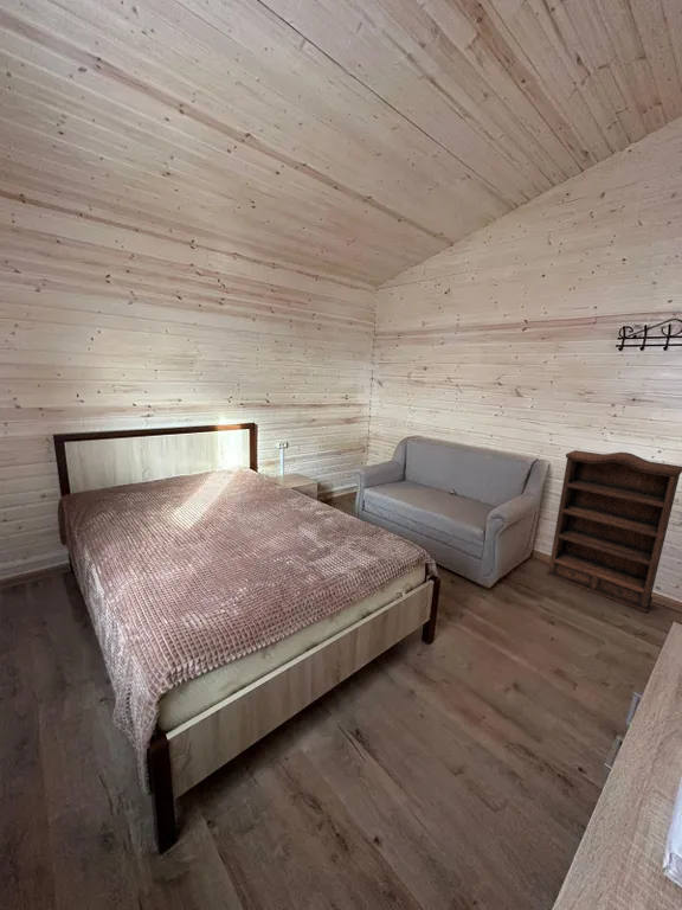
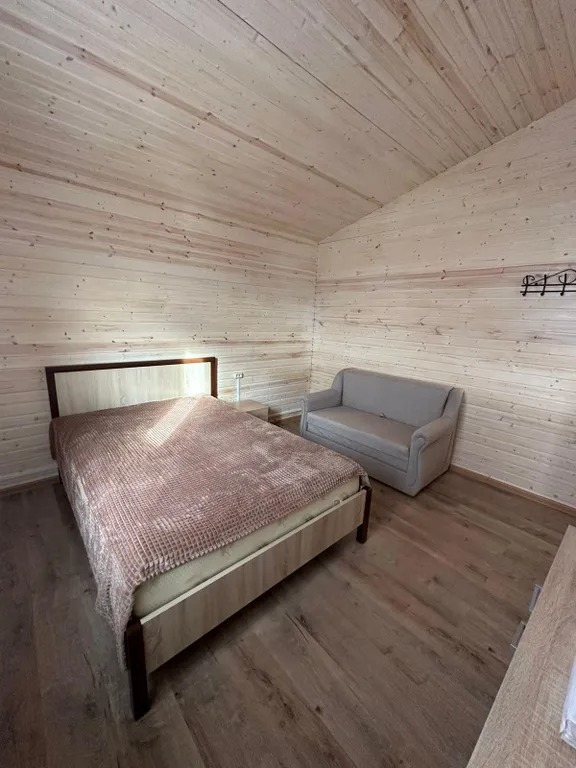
- bookshelf [545,449,682,614]
